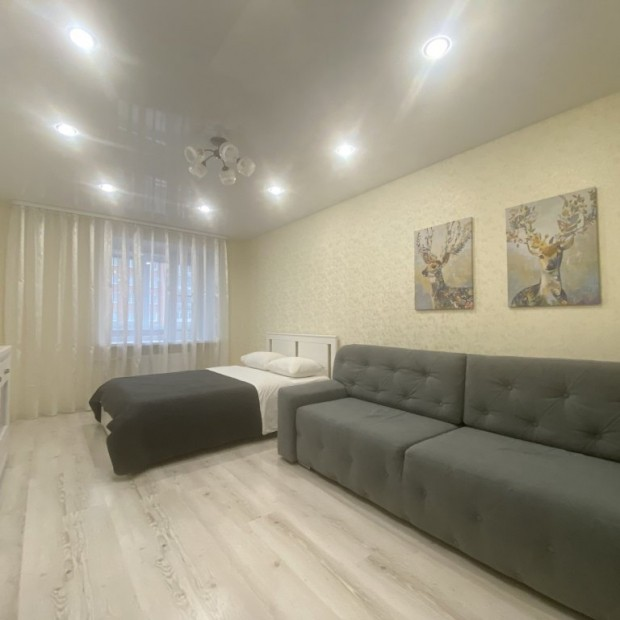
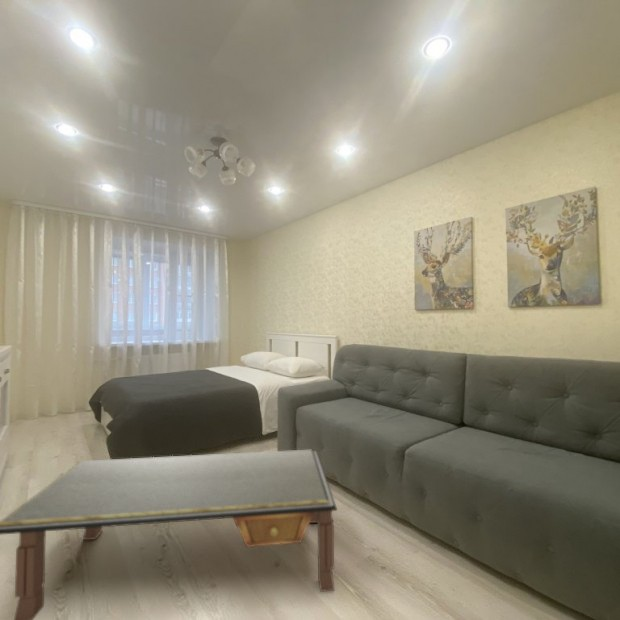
+ coffee table [0,448,338,620]
